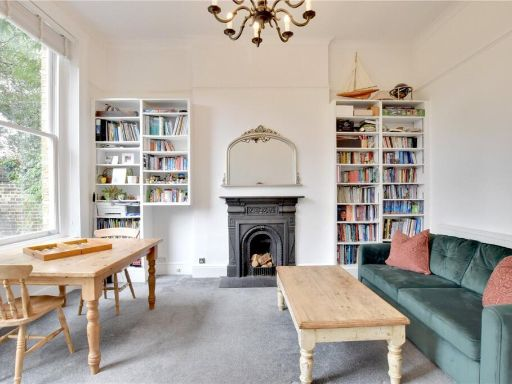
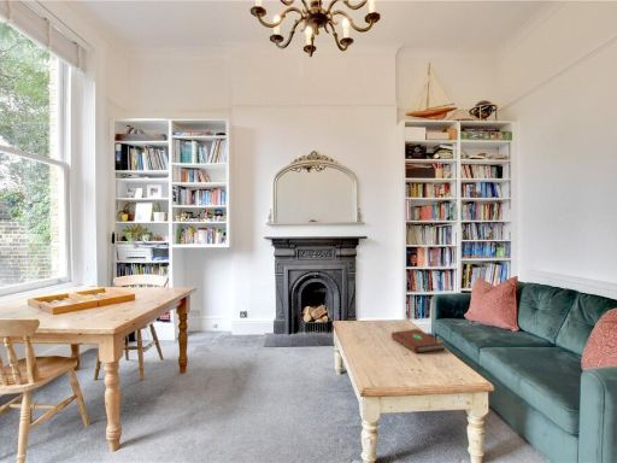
+ book [390,327,446,354]
